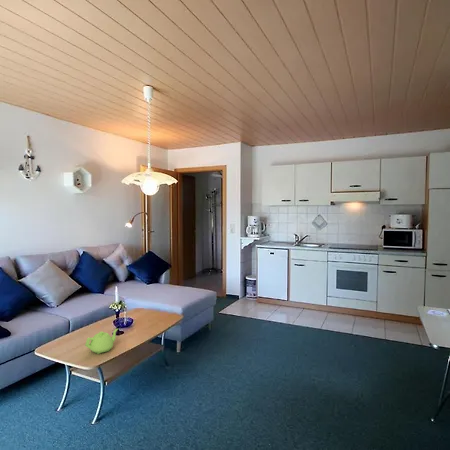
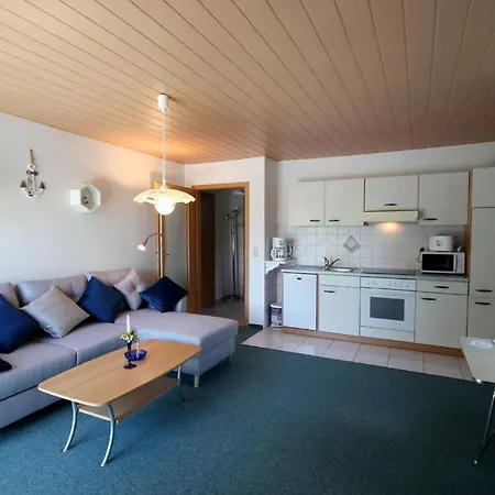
- teapot [84,328,119,355]
